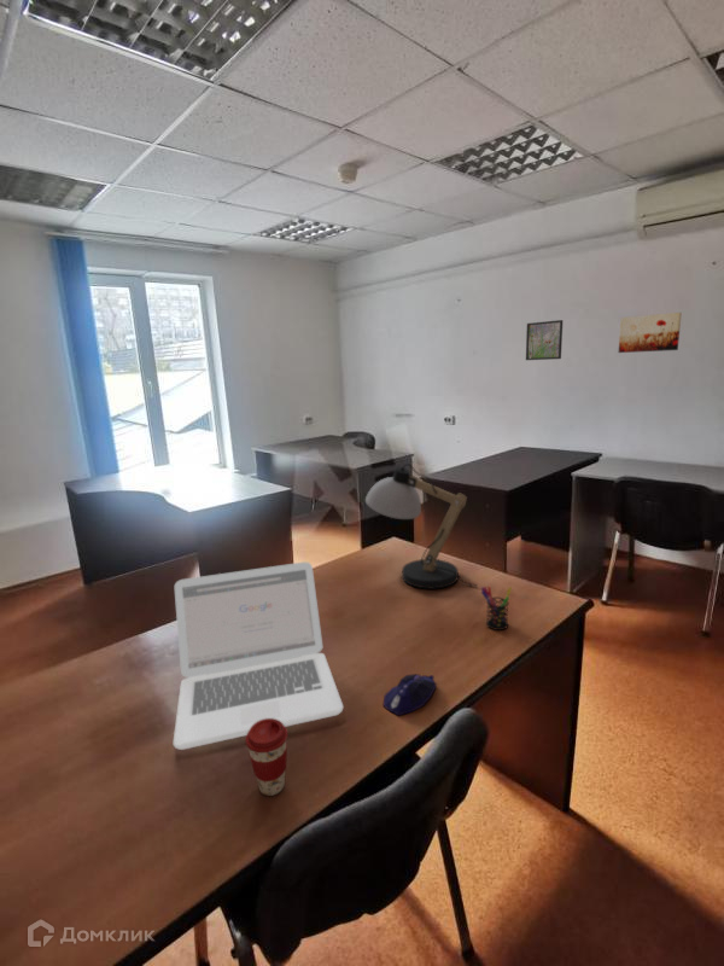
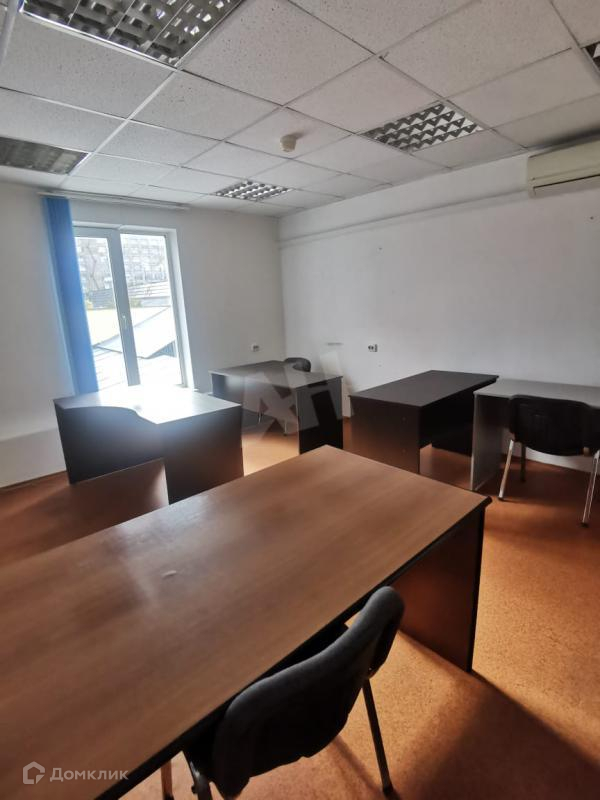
- desk lamp [364,462,479,590]
- coffee cup [244,718,290,797]
- laptop [173,560,344,751]
- wall art [618,312,683,354]
- computer mouse [383,673,438,716]
- pen holder [480,586,513,632]
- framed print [525,319,564,361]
